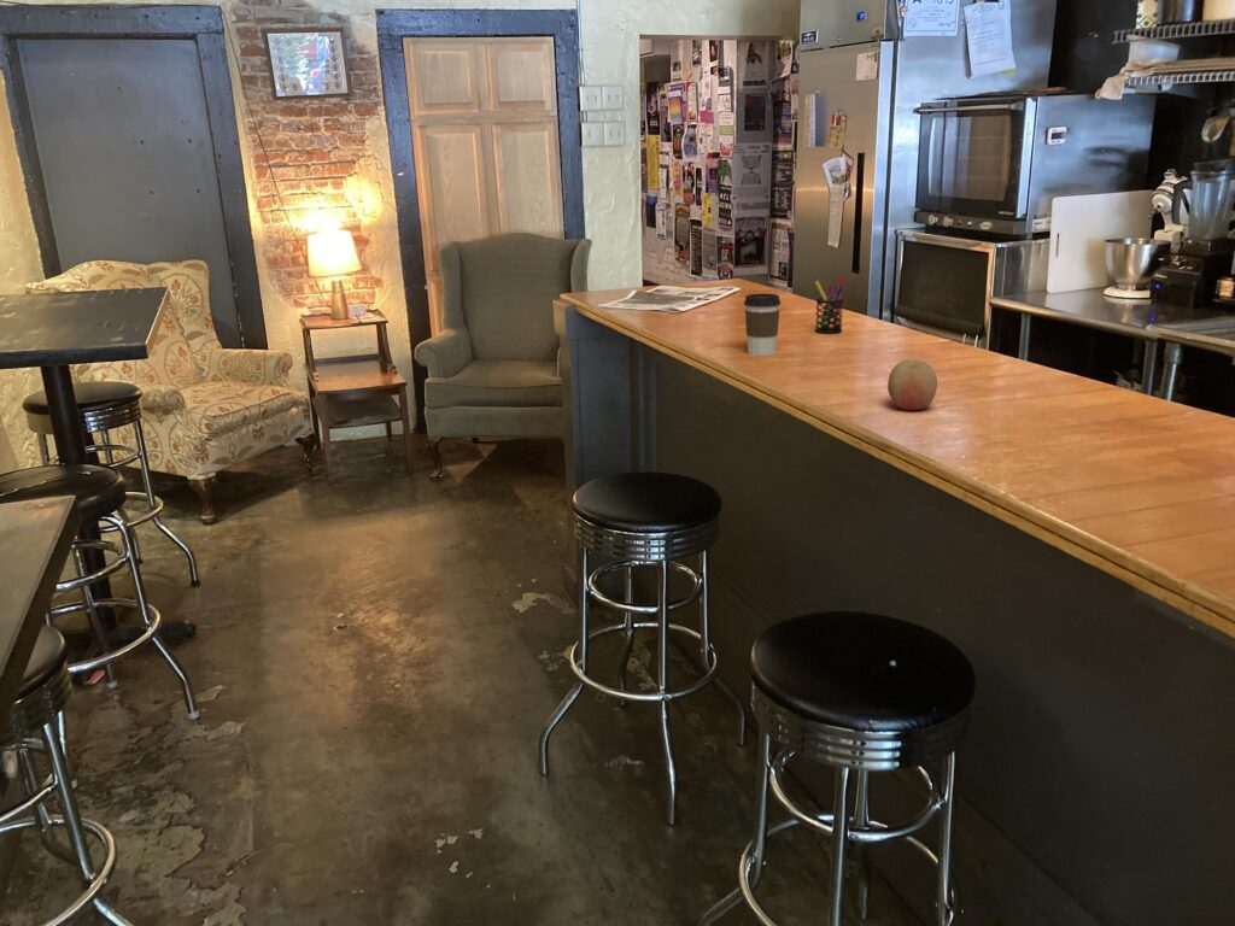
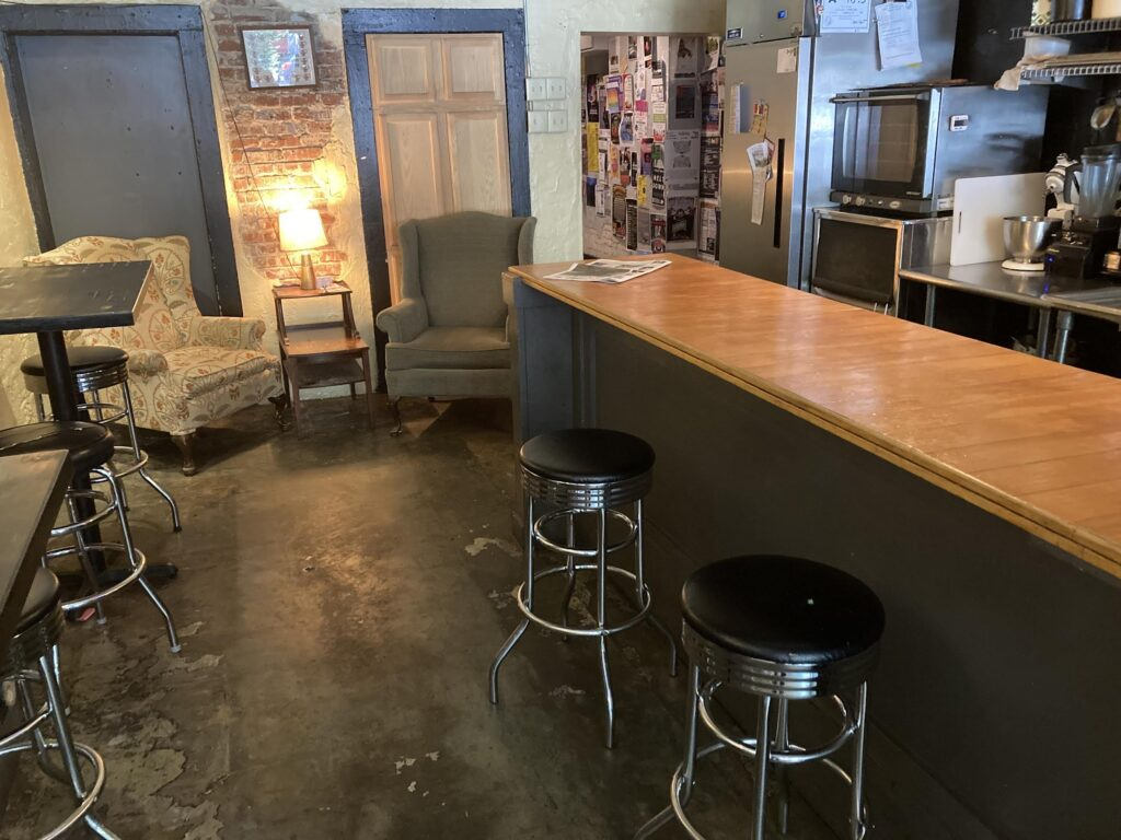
- pen holder [814,276,845,334]
- fruit [886,358,938,411]
- coffee cup [743,293,782,357]
